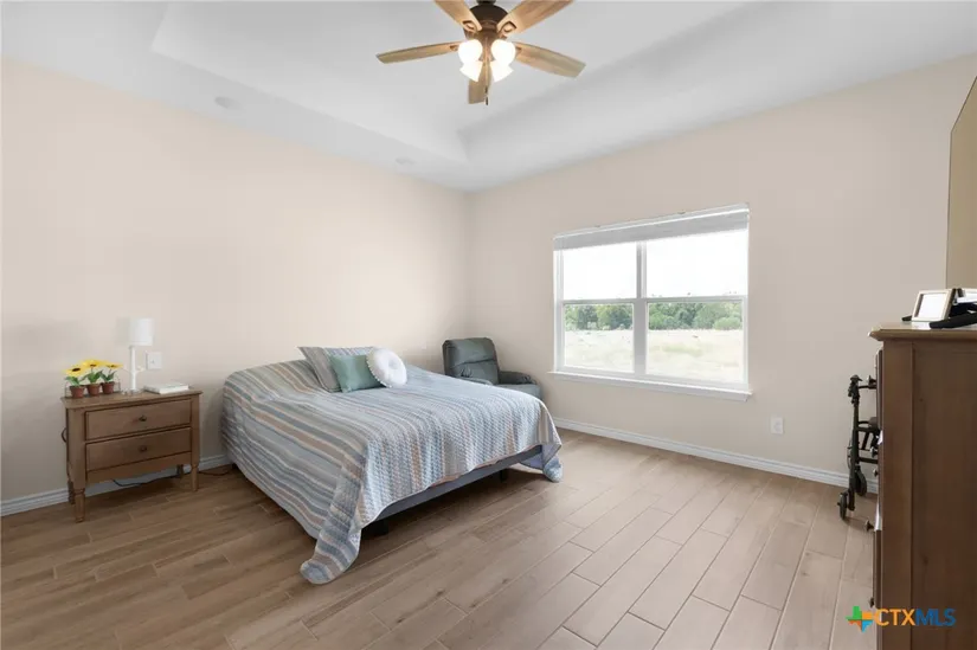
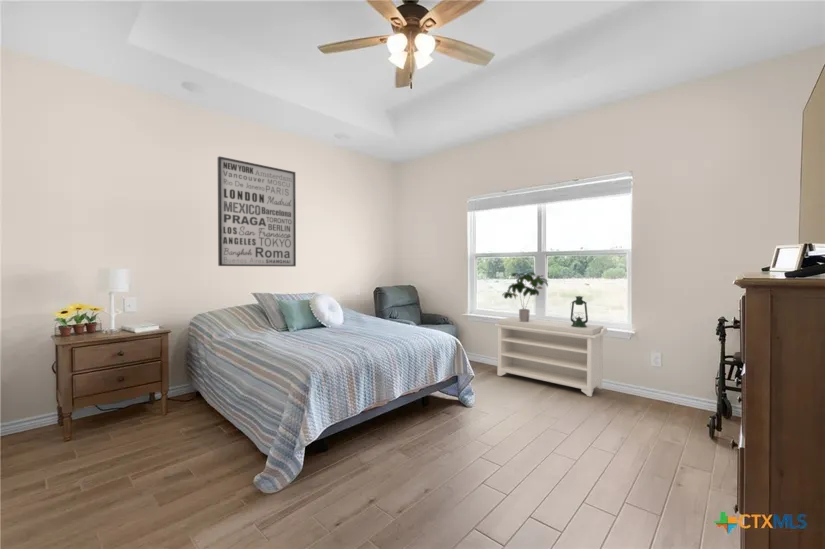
+ bench [494,316,608,398]
+ wall art [217,155,297,267]
+ lantern [569,295,589,328]
+ potted plant [501,271,549,322]
